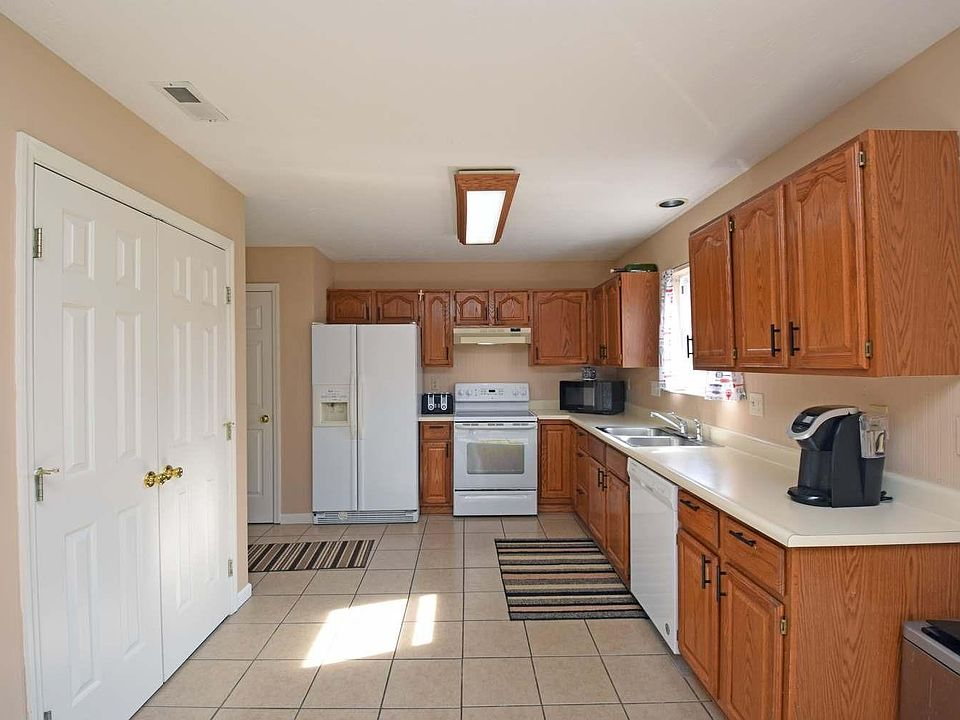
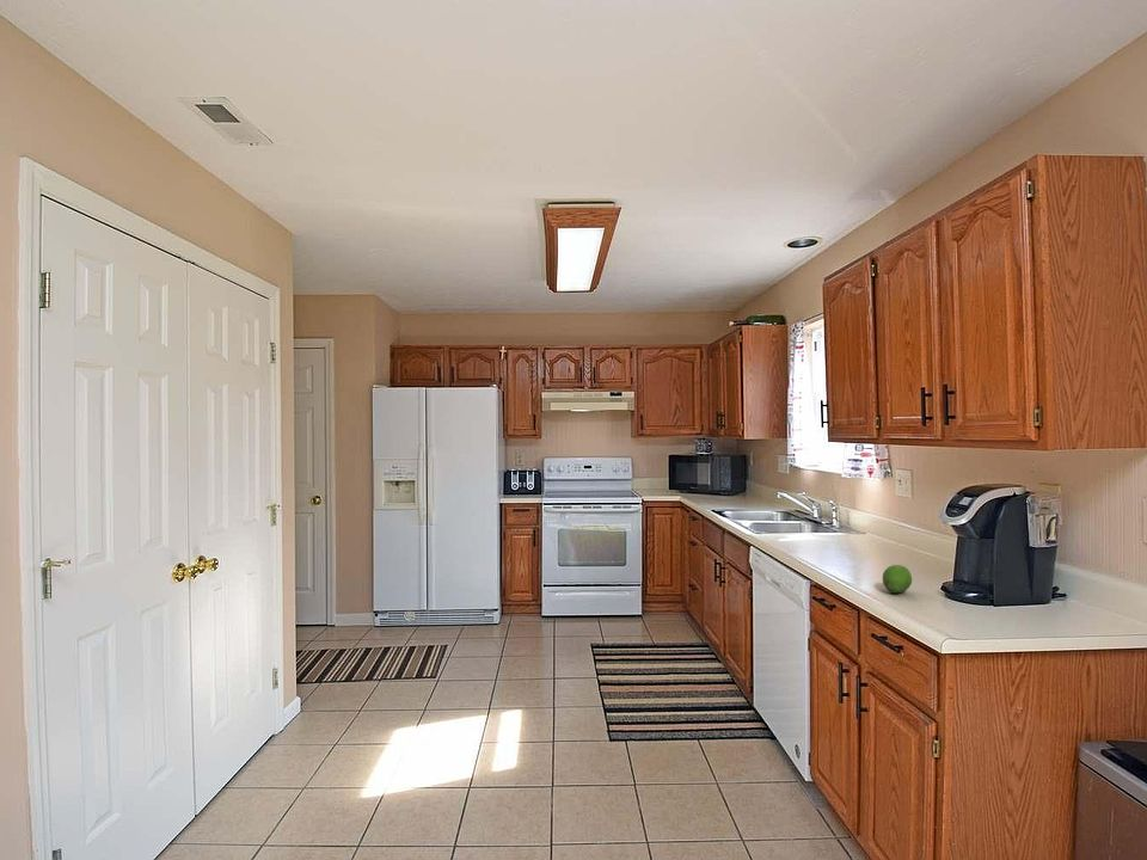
+ fruit [882,564,913,594]
